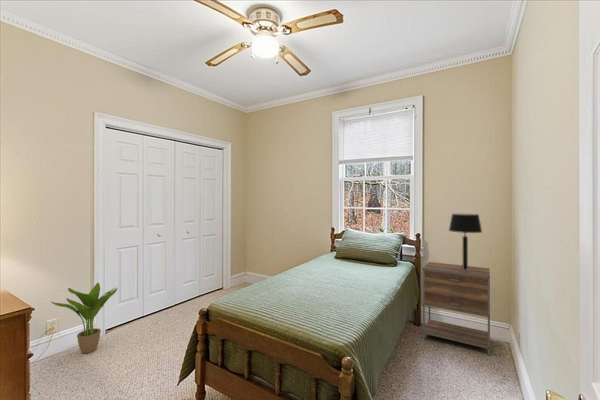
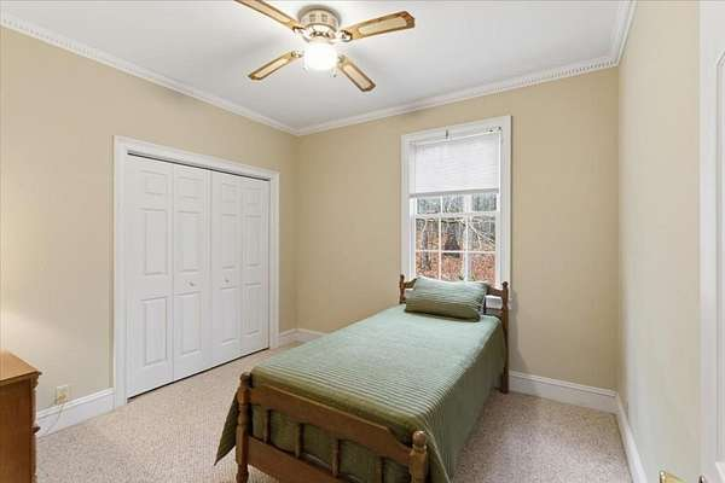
- table lamp [448,213,483,270]
- nightstand [422,261,491,356]
- potted plant [50,282,118,354]
